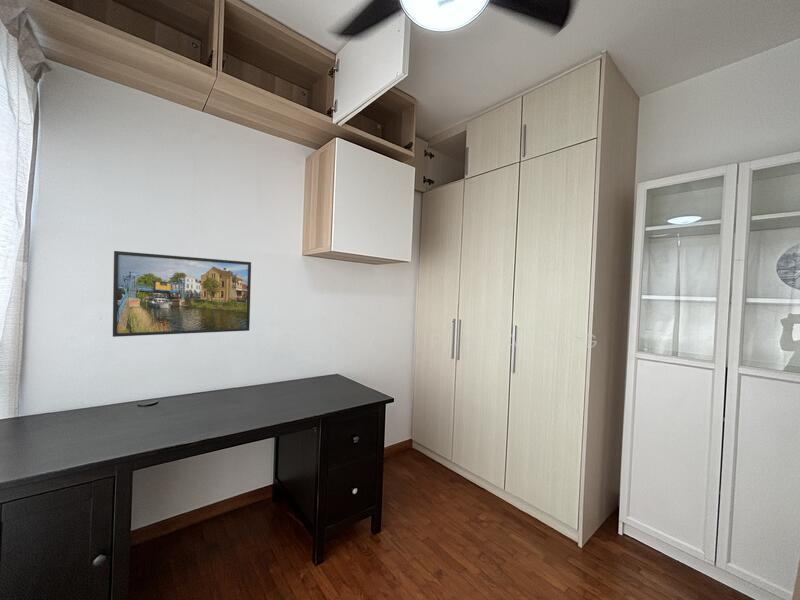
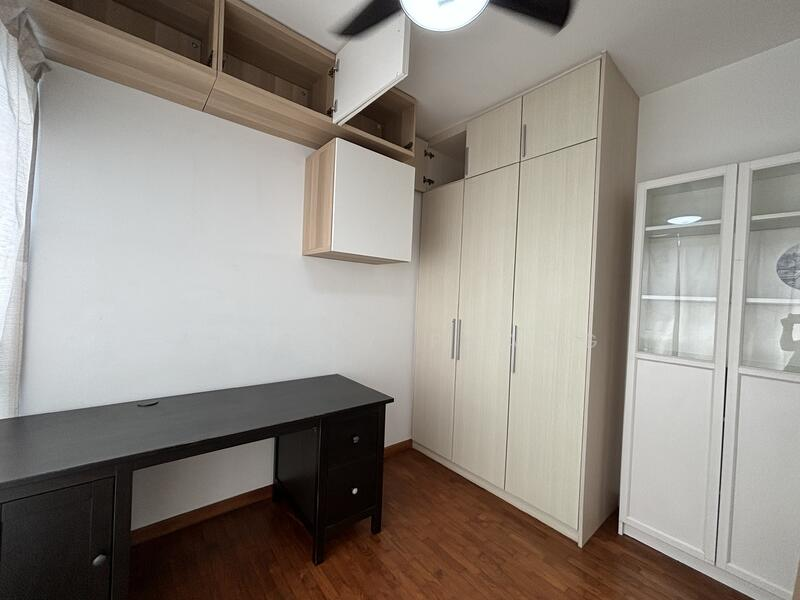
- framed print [112,250,252,338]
